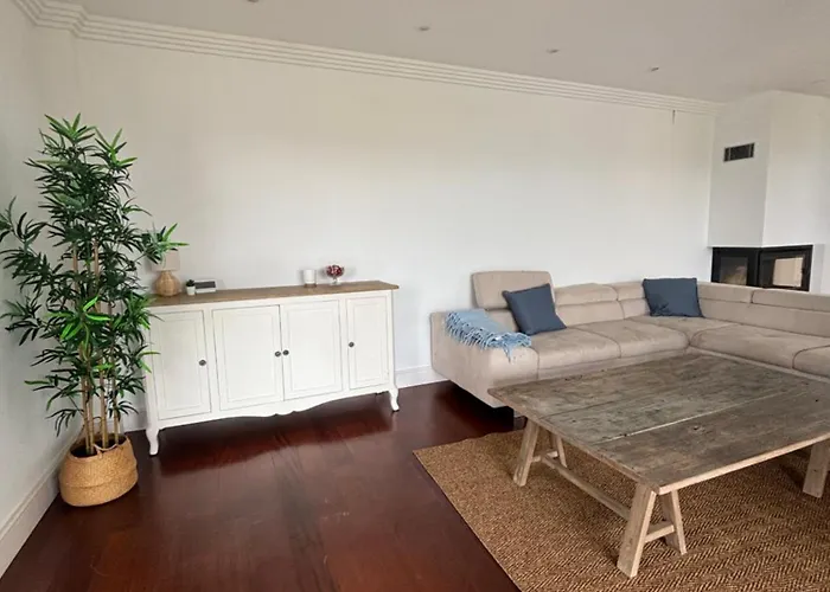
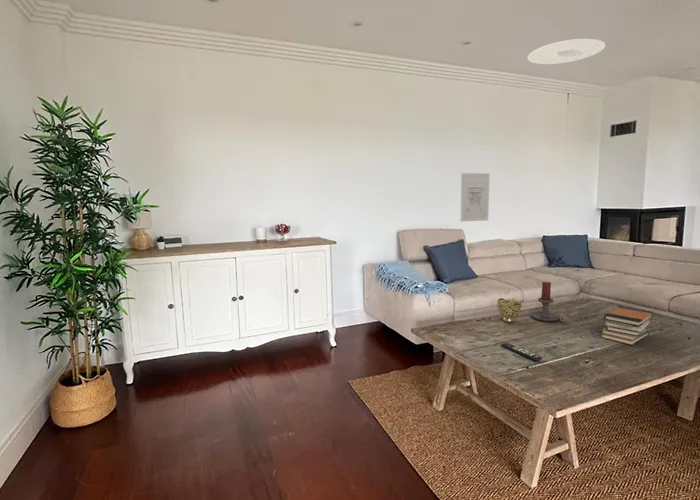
+ book stack [600,305,655,346]
+ ceiling light [527,38,606,65]
+ remote control [500,342,543,362]
+ candle holder [529,281,567,322]
+ wall art [460,172,491,223]
+ decorative bowl [495,297,523,324]
